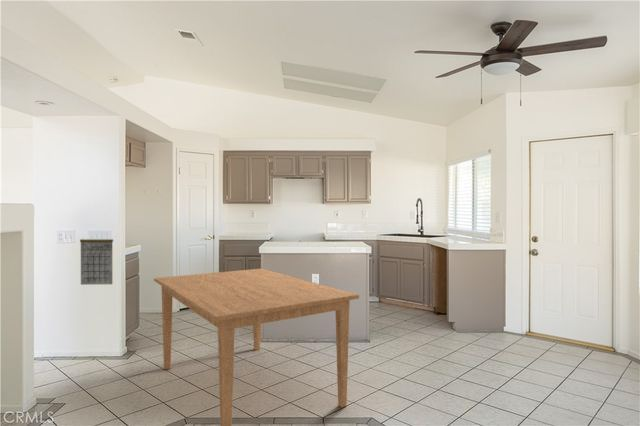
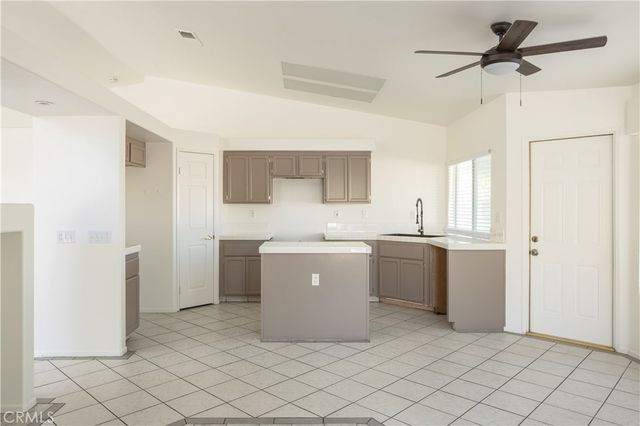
- calendar [79,231,114,286]
- dining table [153,268,360,426]
